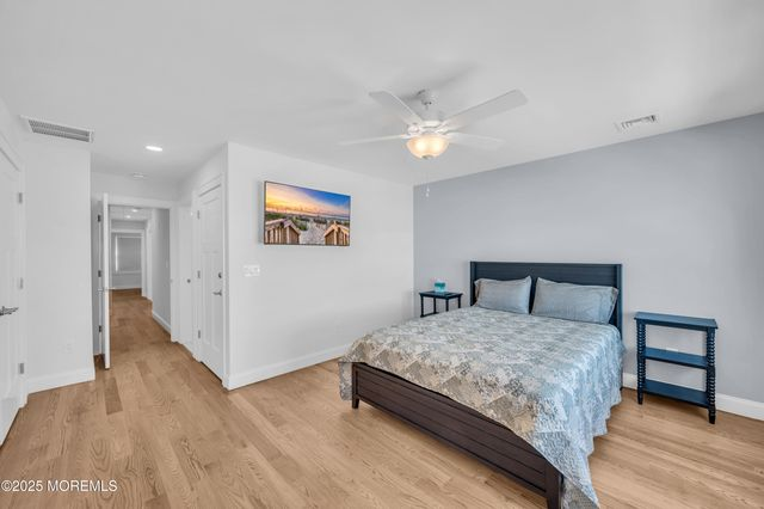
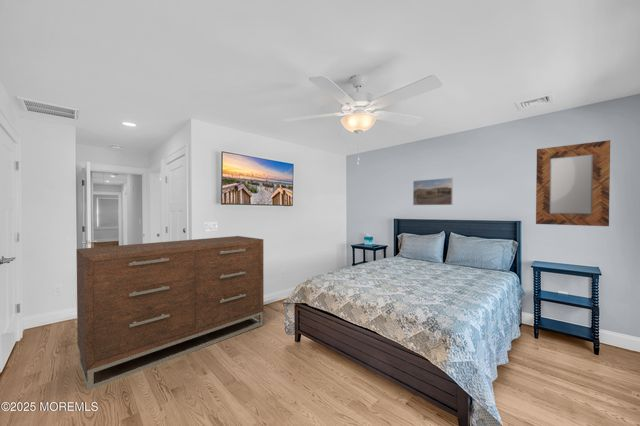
+ dresser [76,235,265,392]
+ home mirror [535,139,611,227]
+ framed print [412,177,454,206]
